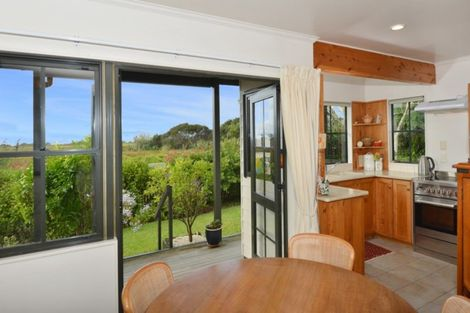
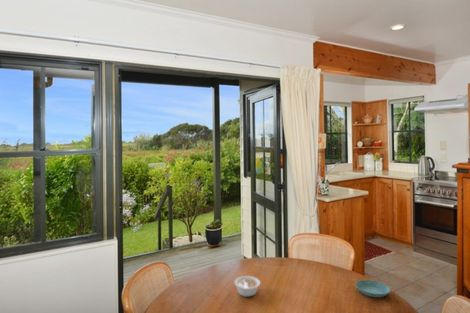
+ saucer [354,279,391,298]
+ legume [233,275,261,298]
